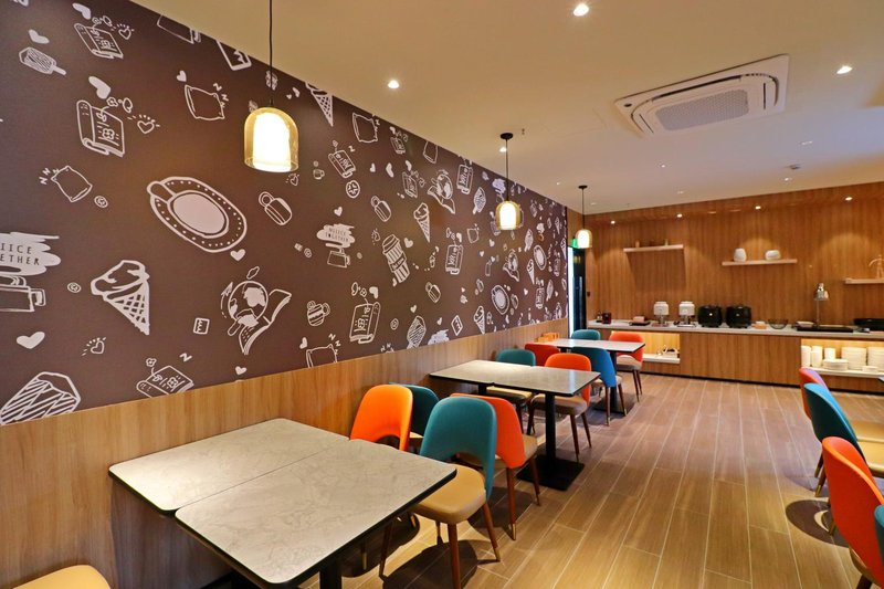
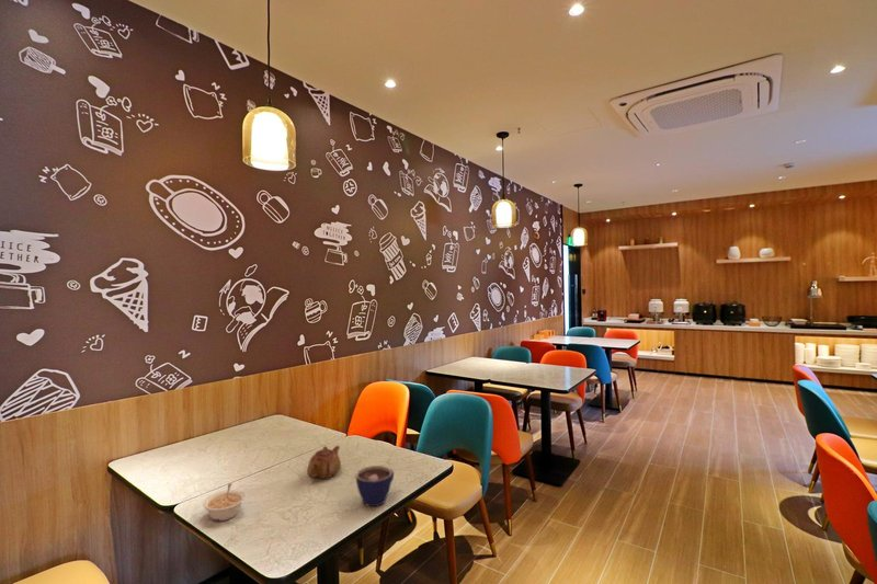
+ teapot [306,445,342,480]
+ cup [354,465,395,507]
+ legume [202,482,247,522]
